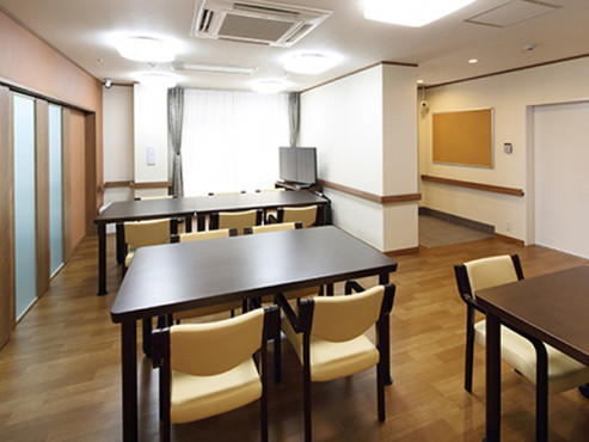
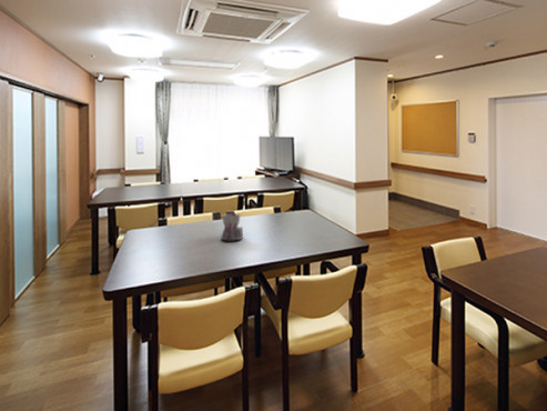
+ teapot [220,211,244,241]
